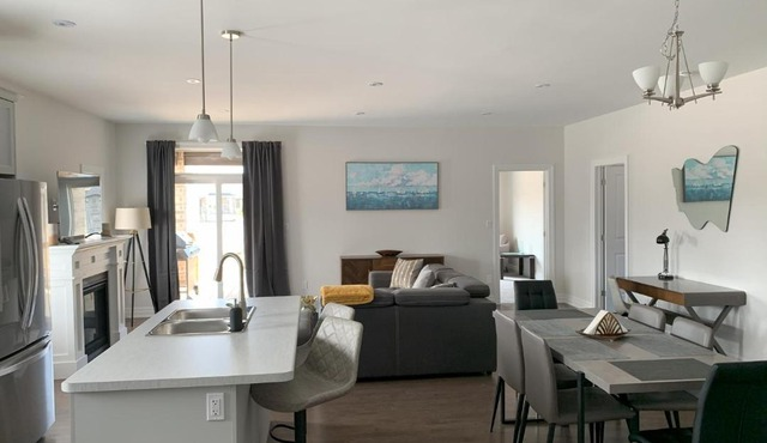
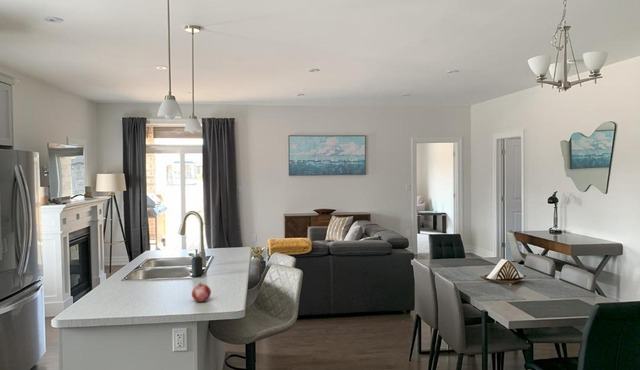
+ fruit [191,281,212,303]
